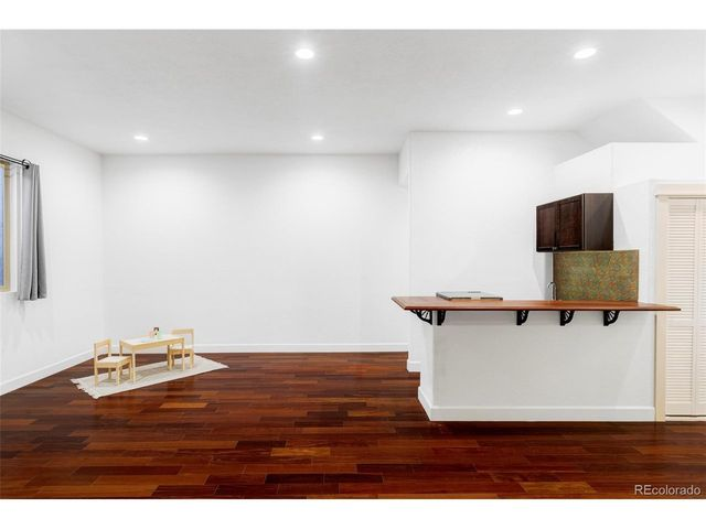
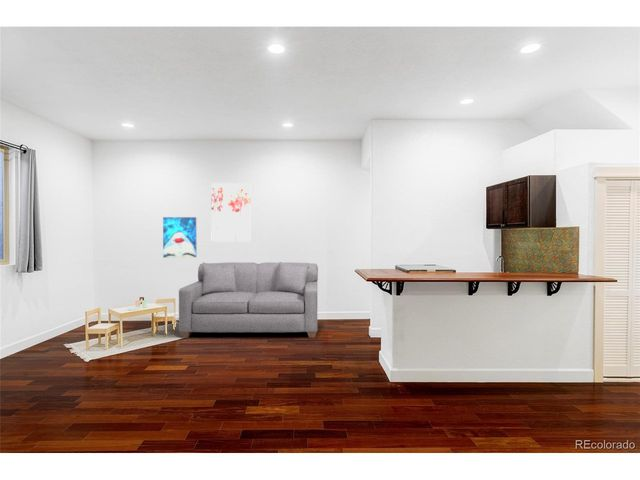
+ wall art [162,216,197,259]
+ wall art [210,182,251,242]
+ sofa [178,261,319,339]
